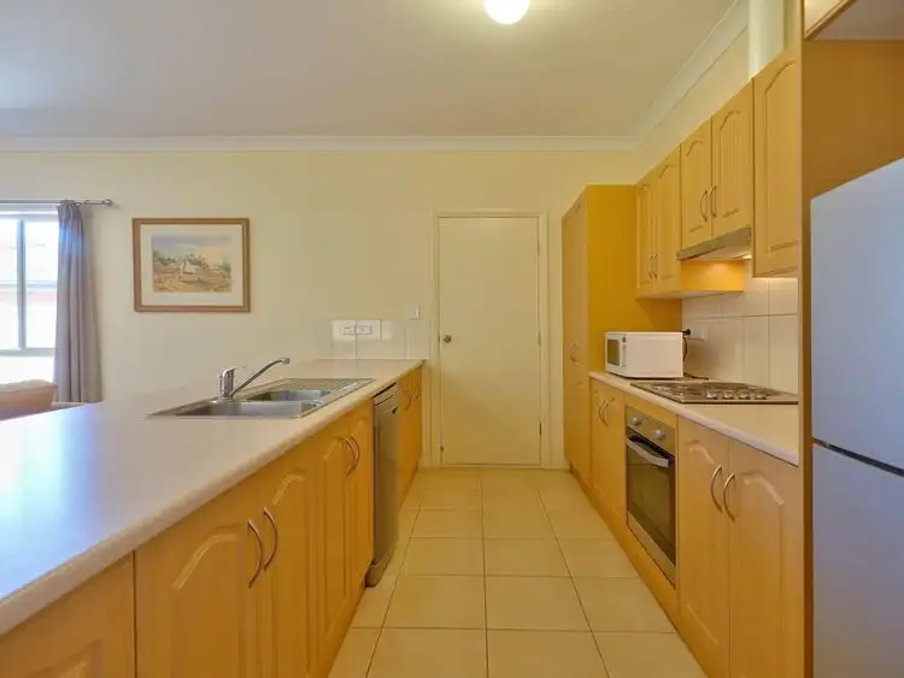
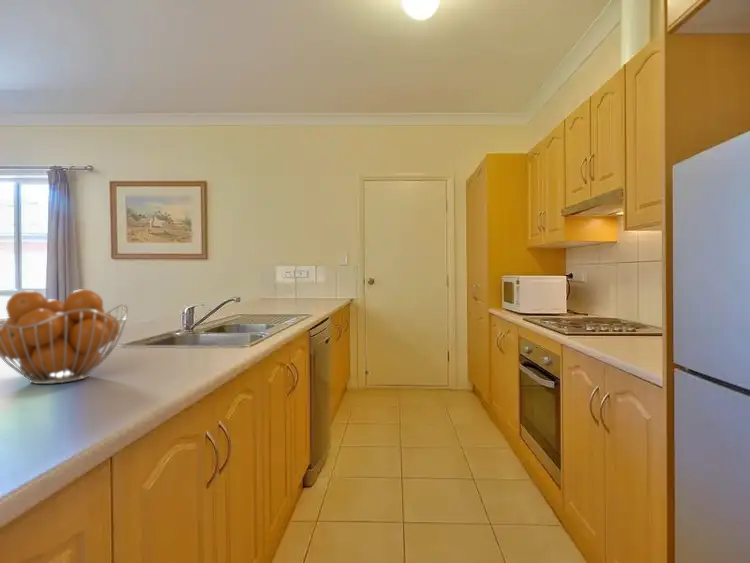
+ fruit basket [0,288,129,385]
